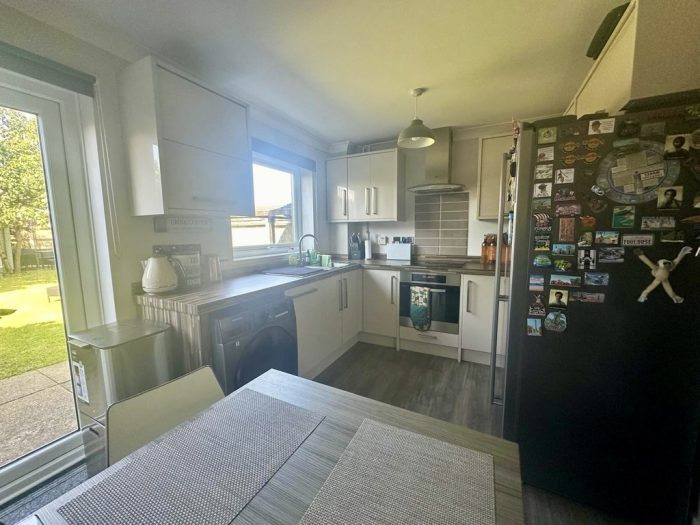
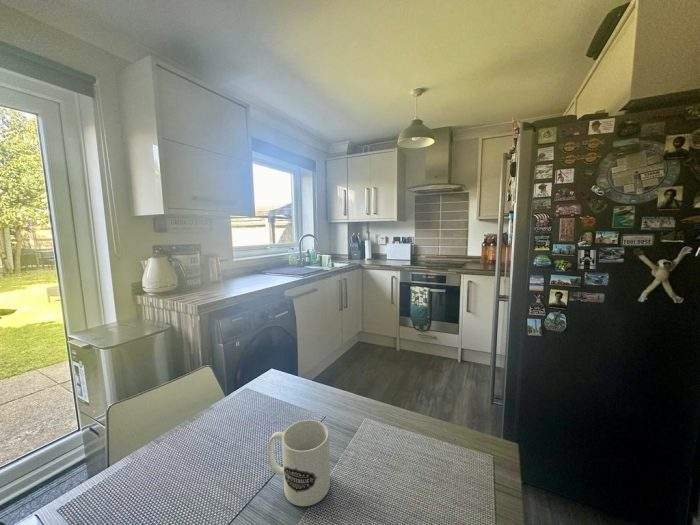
+ mug [267,419,331,507]
